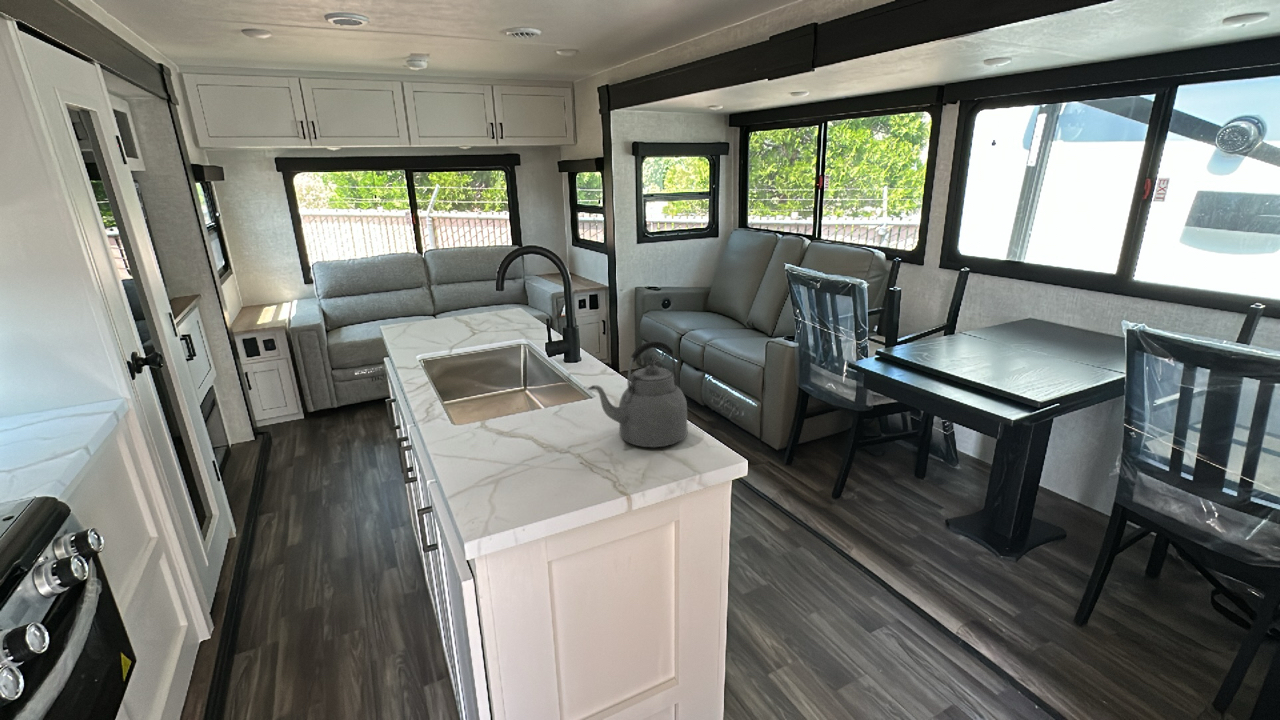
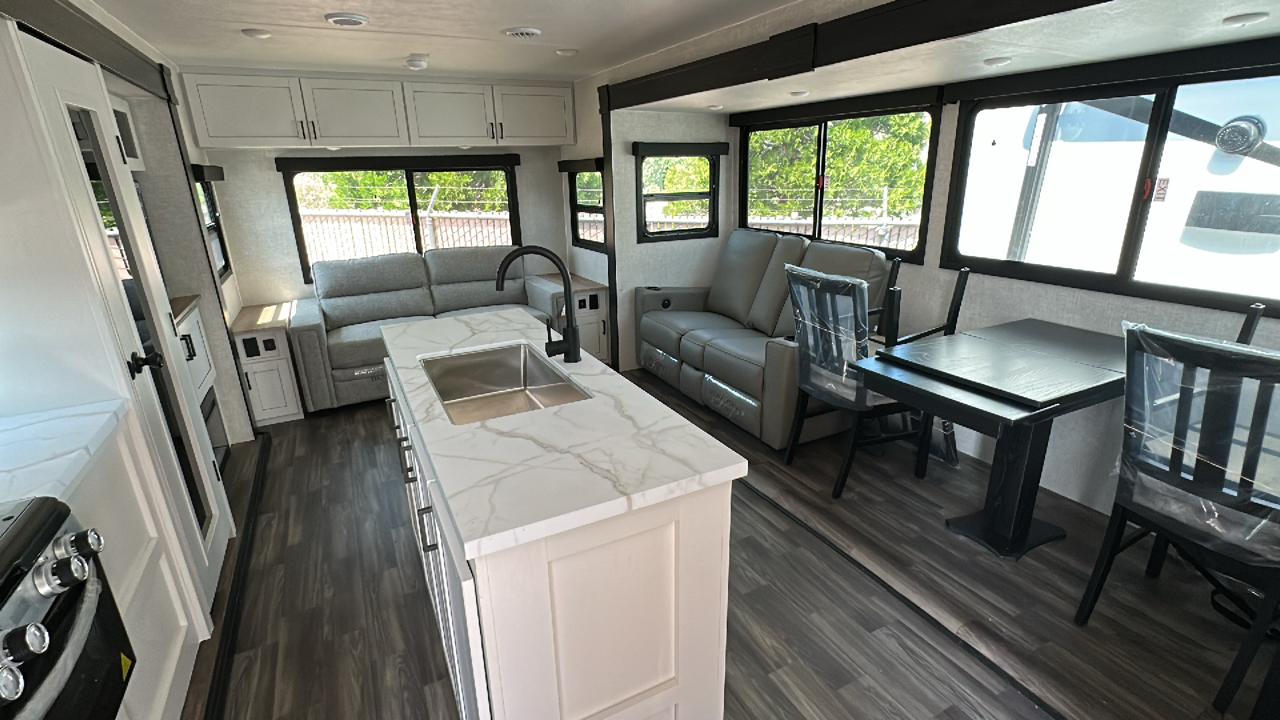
- kettle [587,340,689,448]
